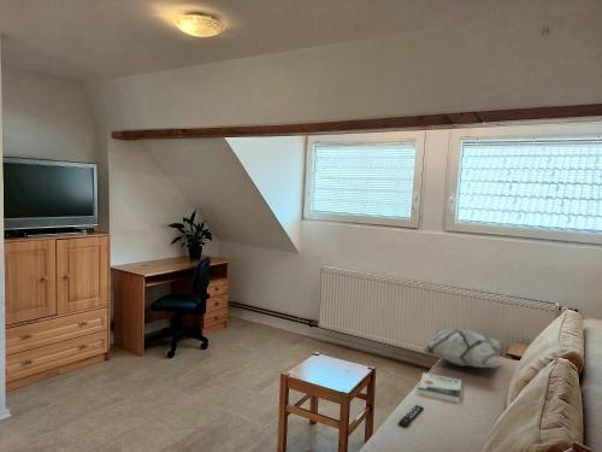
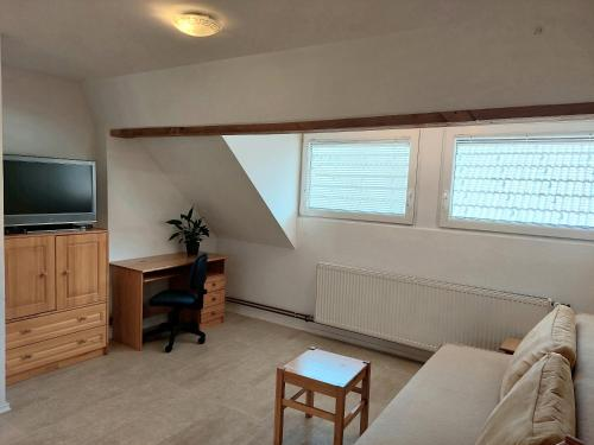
- book [417,371,462,404]
- decorative pillow [421,329,506,369]
- remote control [397,404,425,429]
